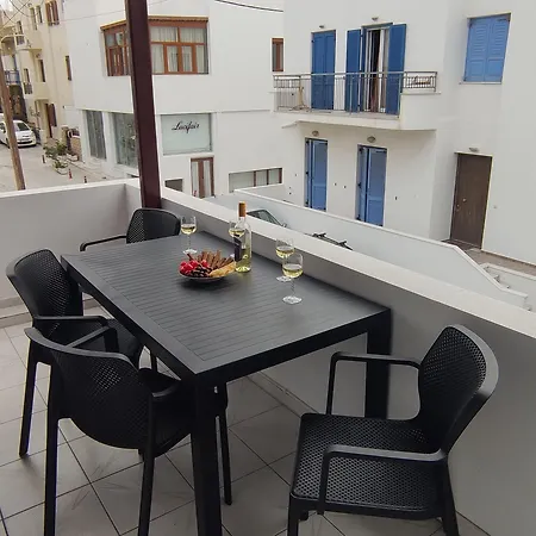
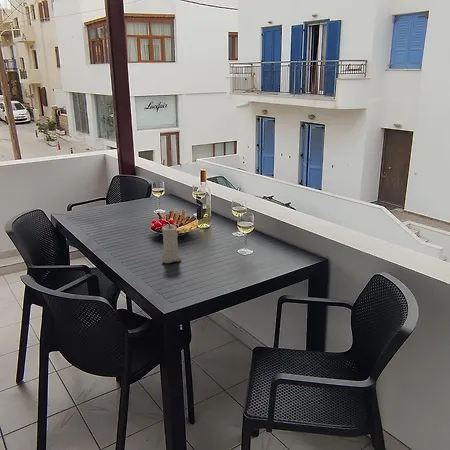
+ candle [160,223,182,264]
